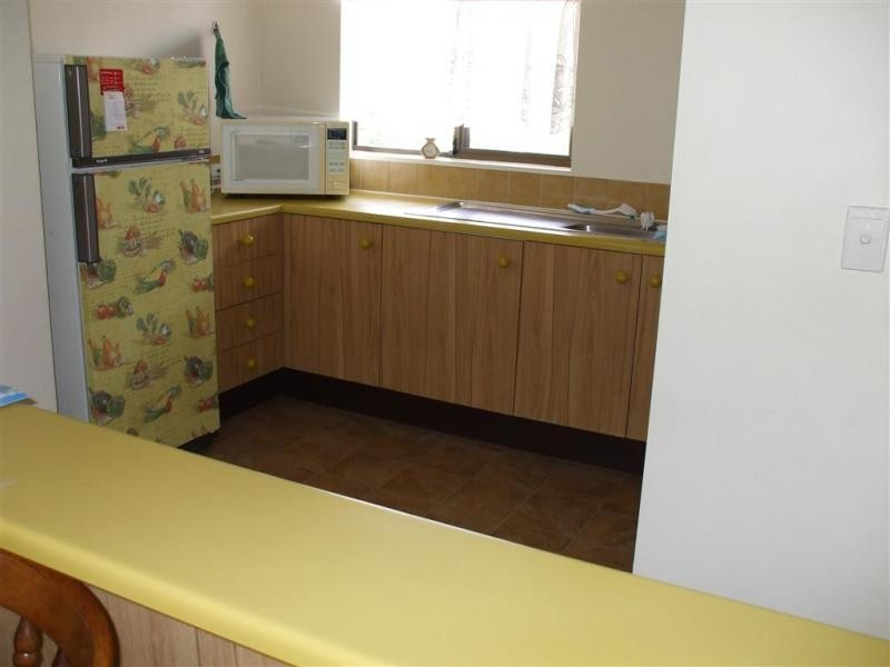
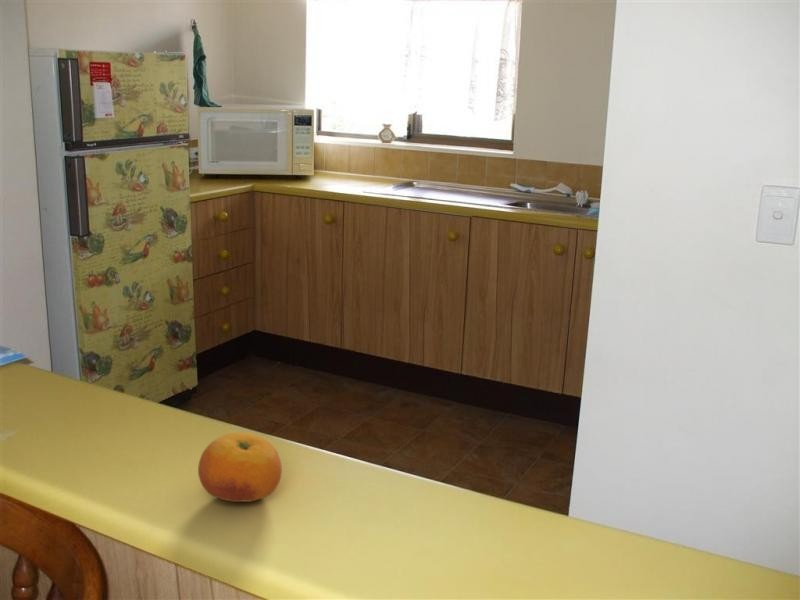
+ fruit [197,432,283,503]
